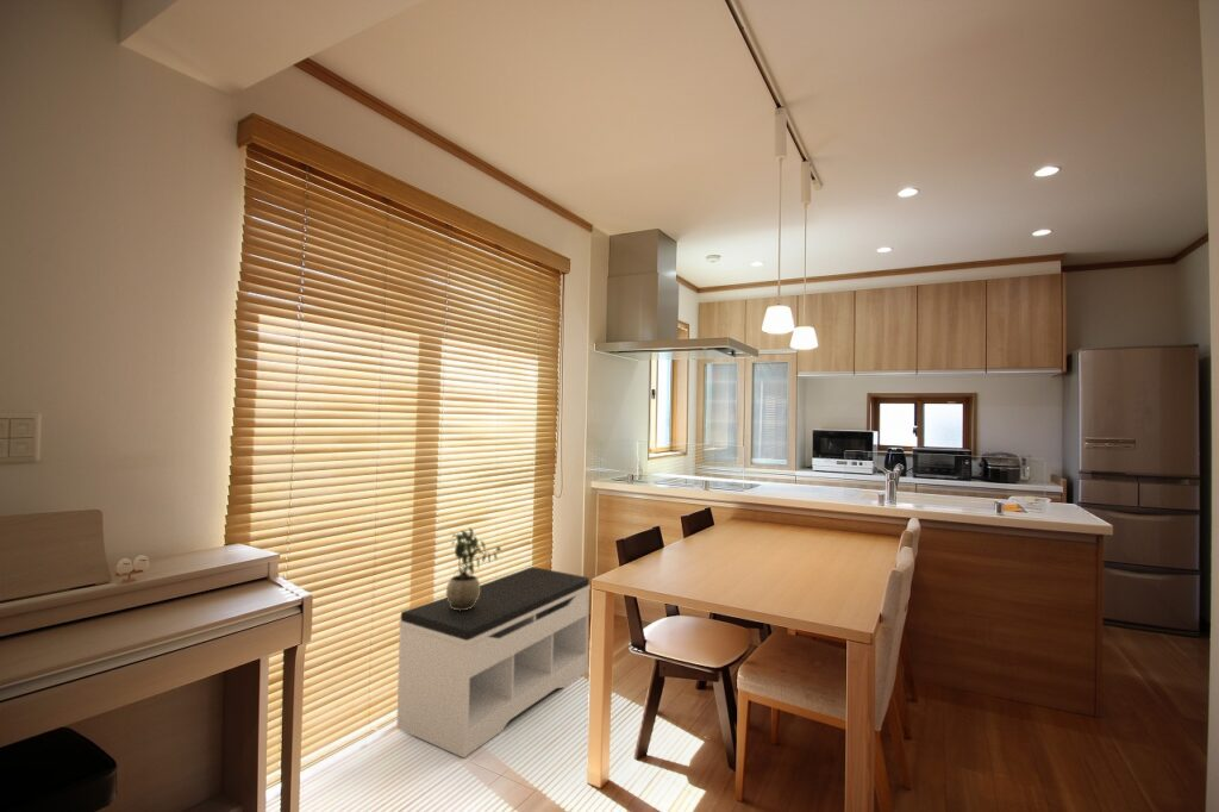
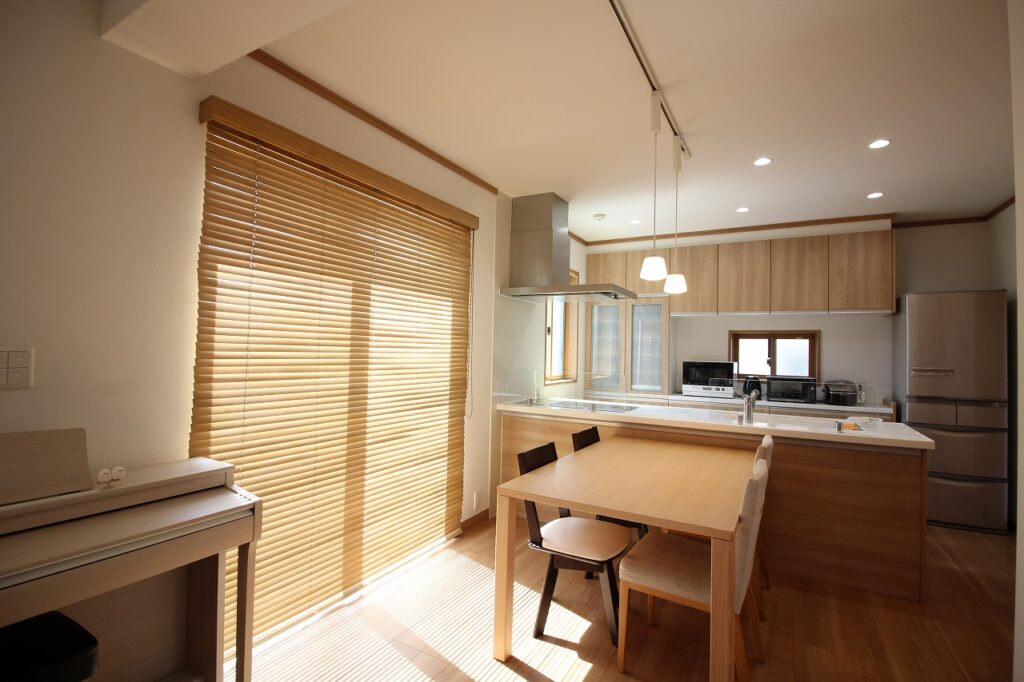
- bench [395,566,592,760]
- potted plant [445,526,502,611]
